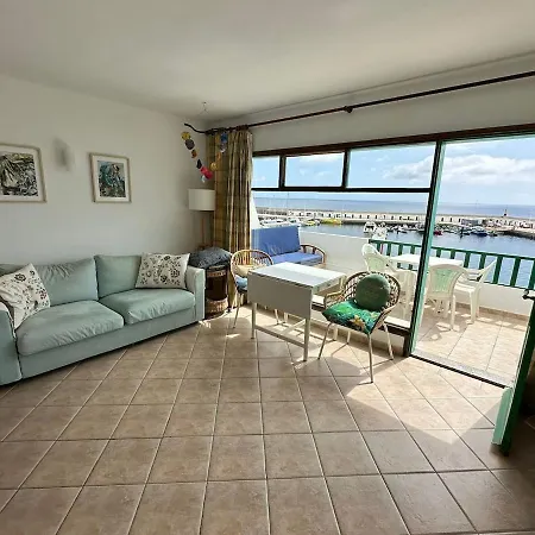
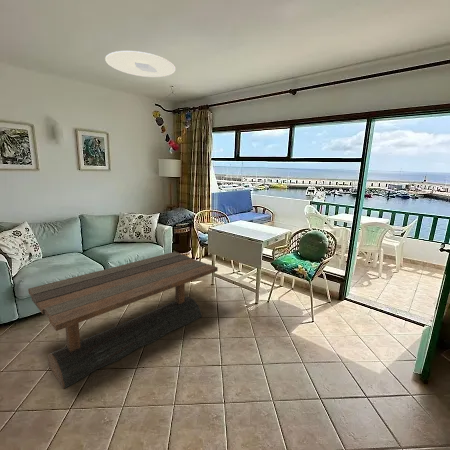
+ coffee table [27,251,219,389]
+ ceiling light [104,50,177,78]
